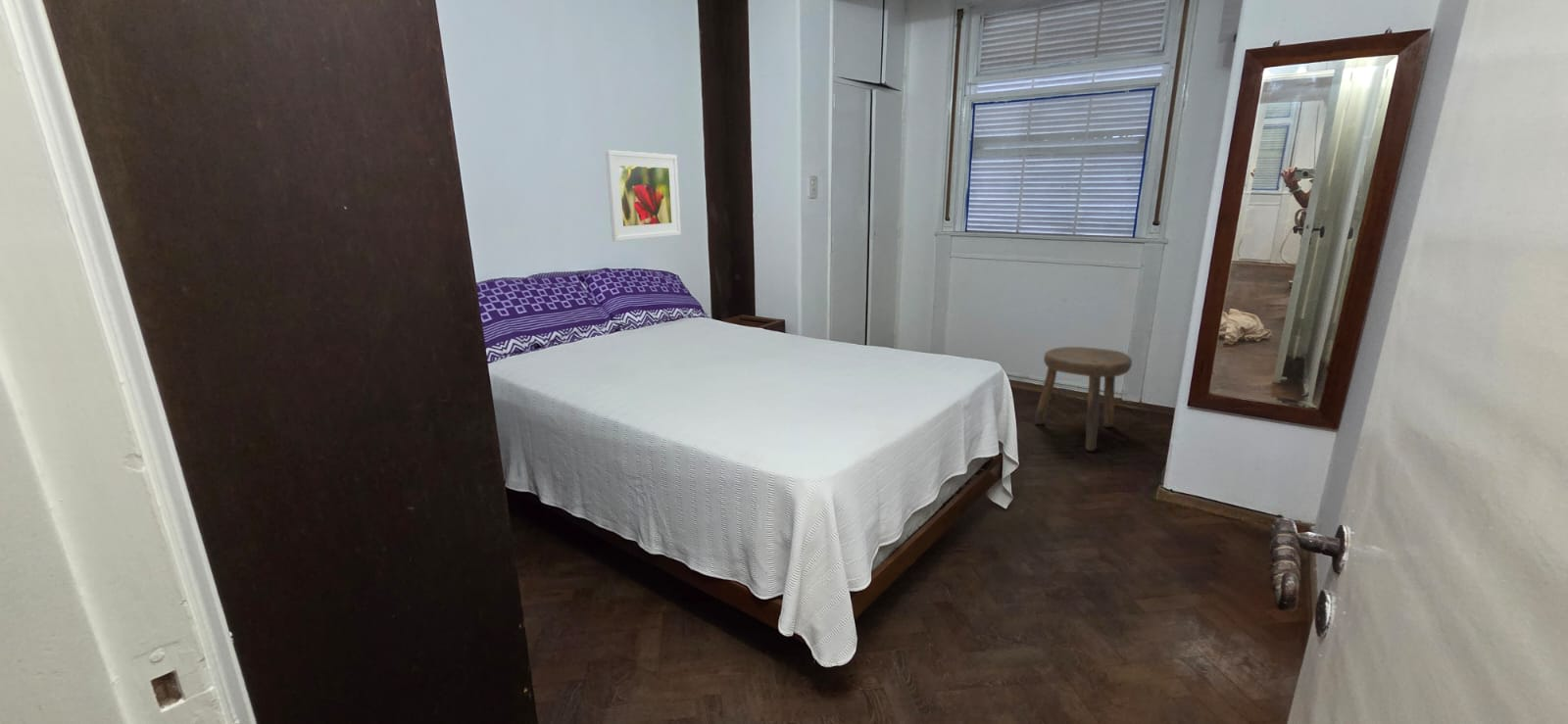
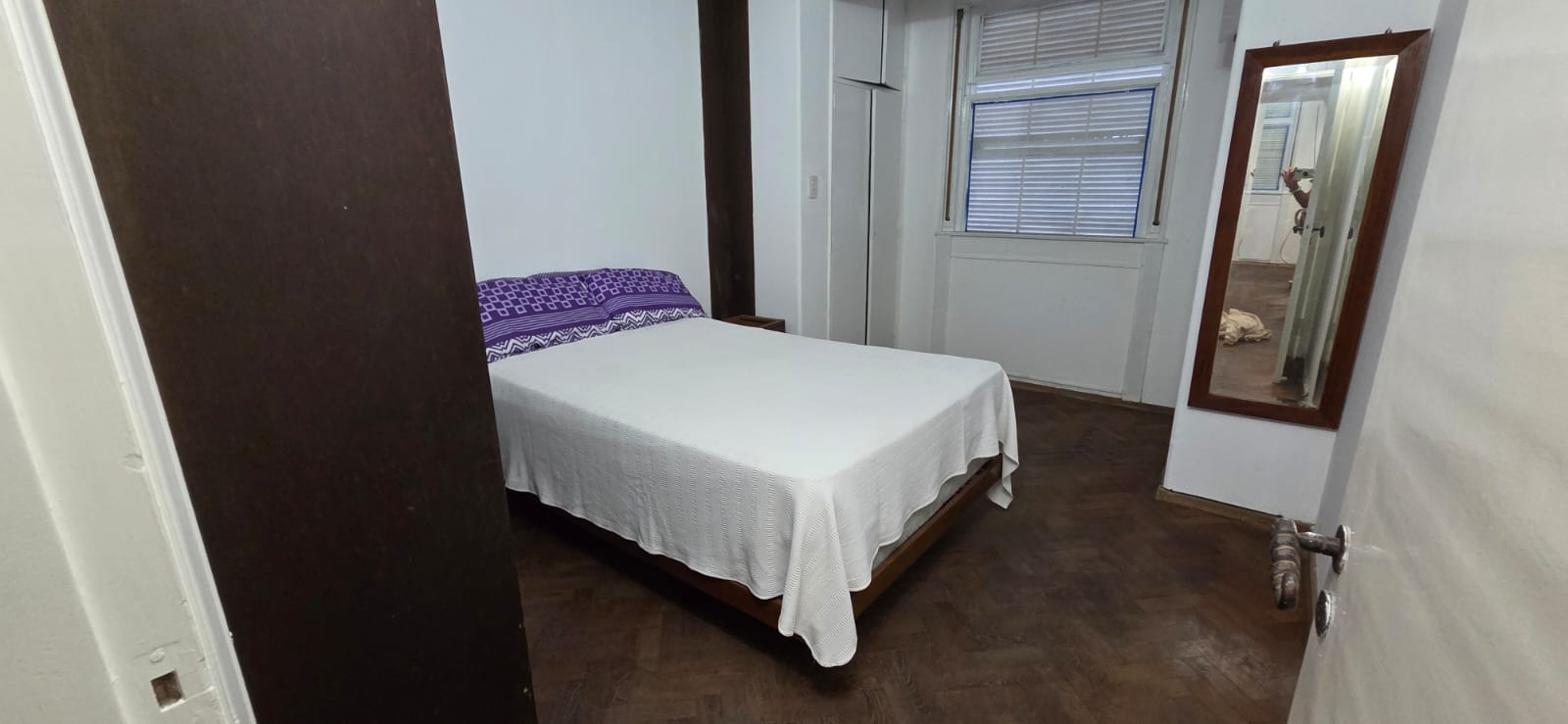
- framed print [605,149,682,242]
- stool [1034,346,1133,452]
